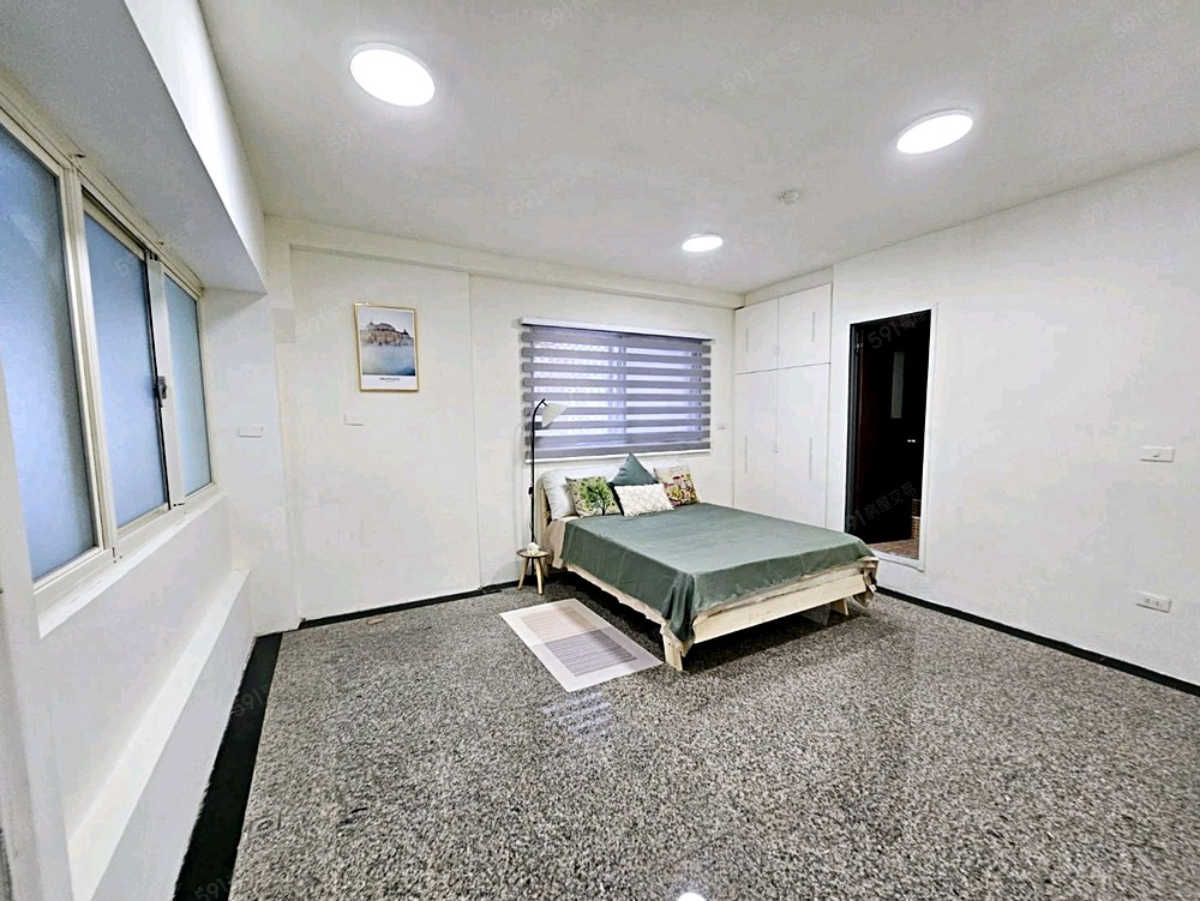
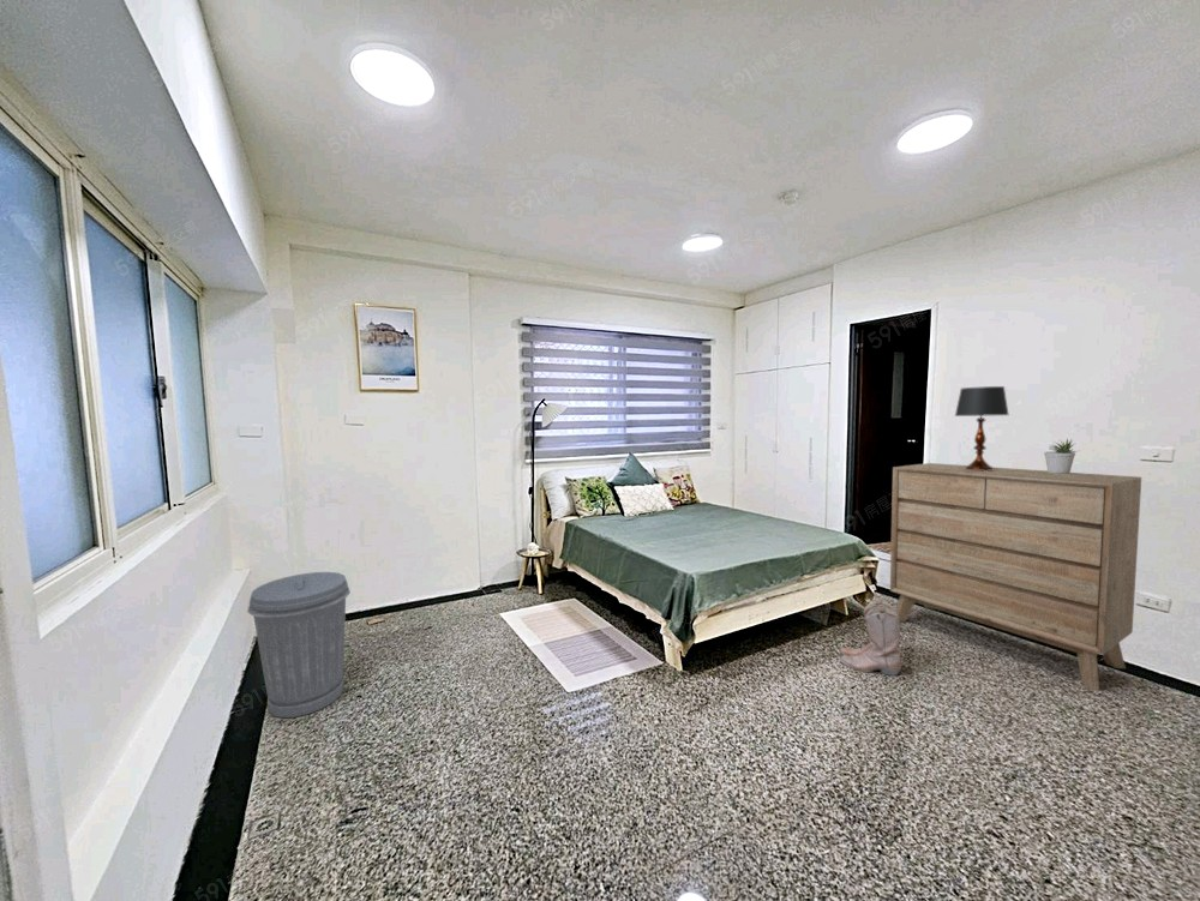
+ trash can [246,571,352,719]
+ potted plant [1043,437,1080,474]
+ boots [838,597,902,677]
+ table lamp [954,385,1009,471]
+ dresser [889,462,1142,692]
